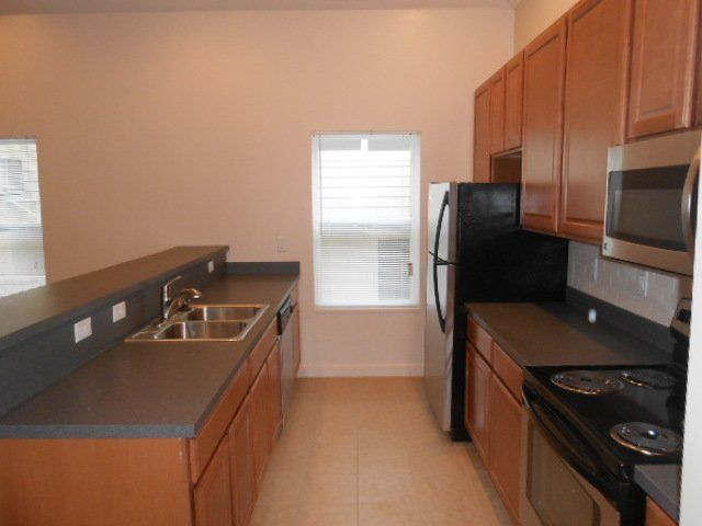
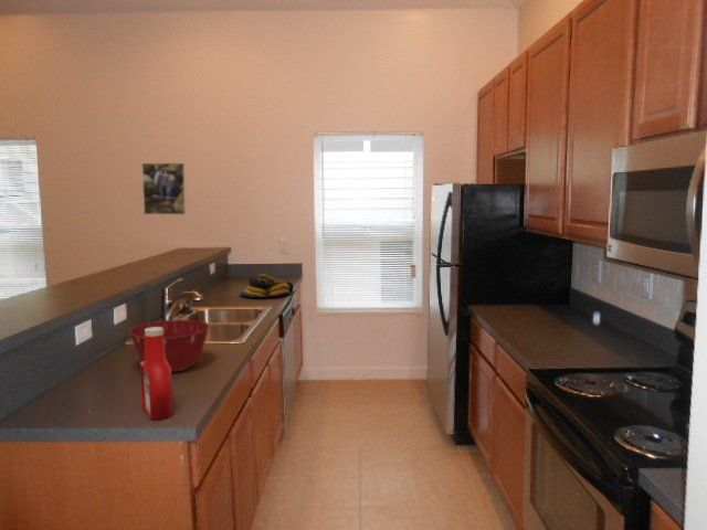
+ soap bottle [139,327,175,421]
+ mixing bowl [128,319,211,373]
+ fruit bowl [239,273,295,299]
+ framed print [140,161,188,215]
